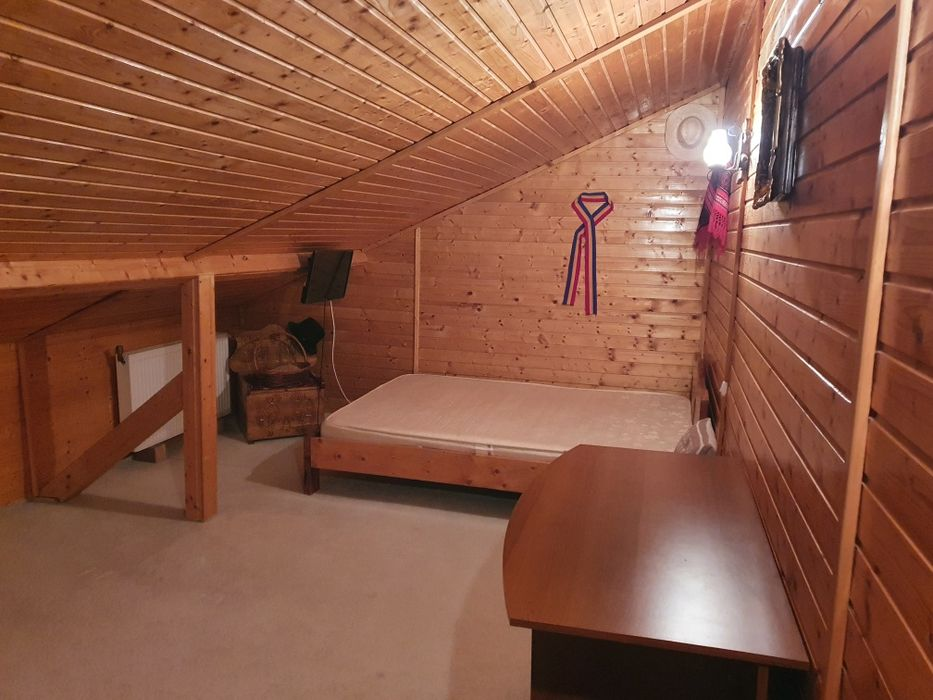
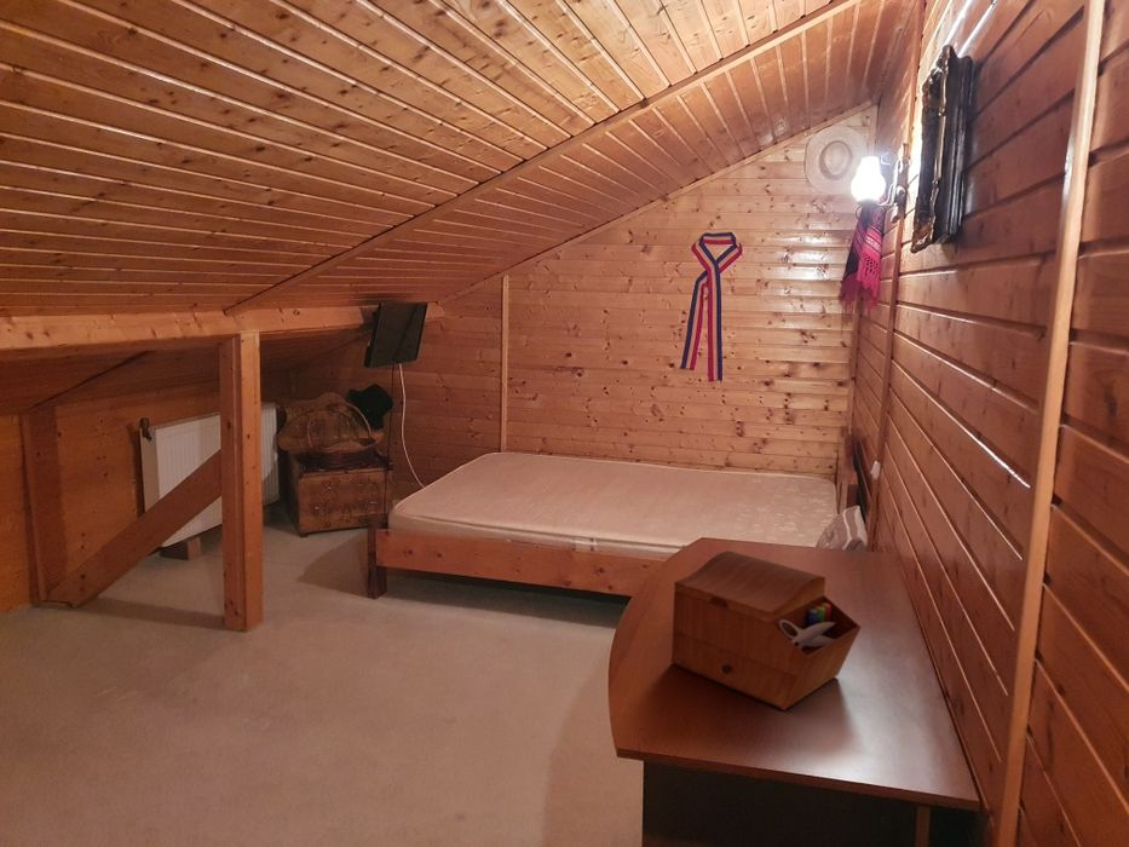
+ sewing box [670,549,863,711]
